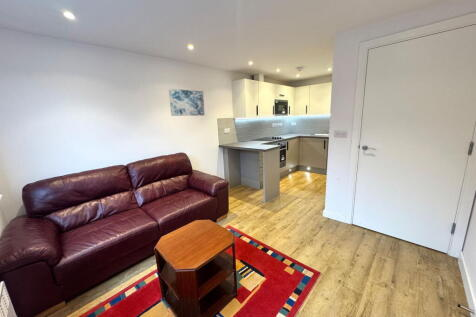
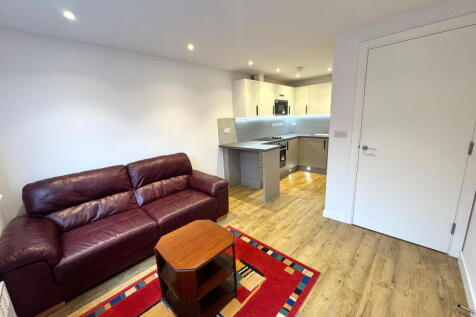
- wall art [168,88,206,117]
